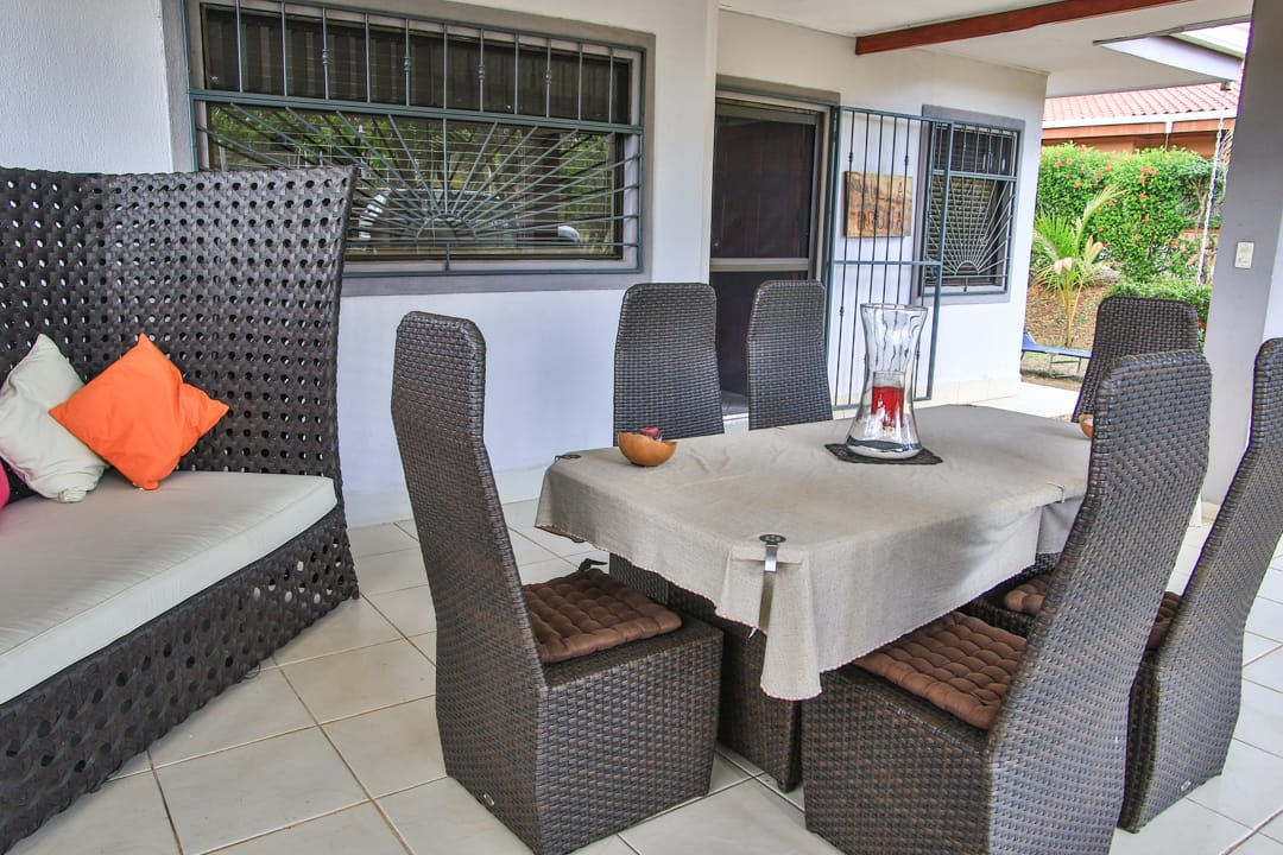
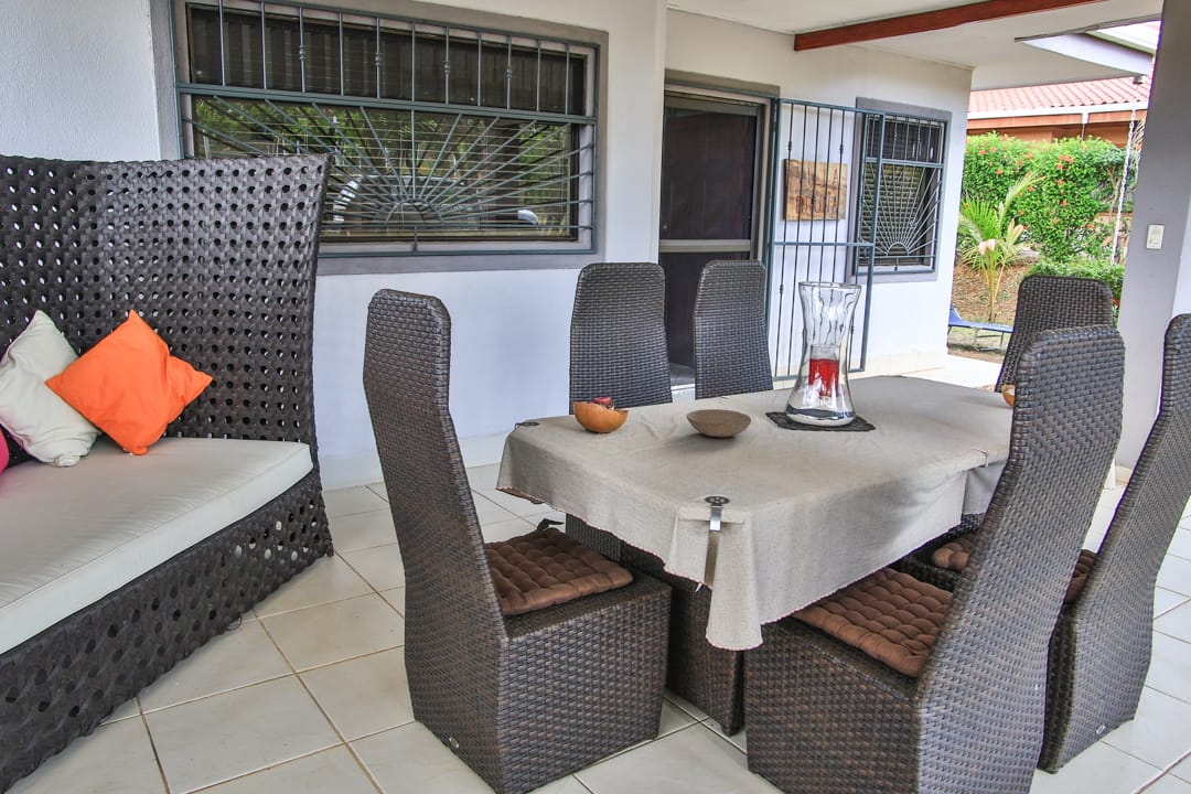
+ bowl [686,408,752,438]
